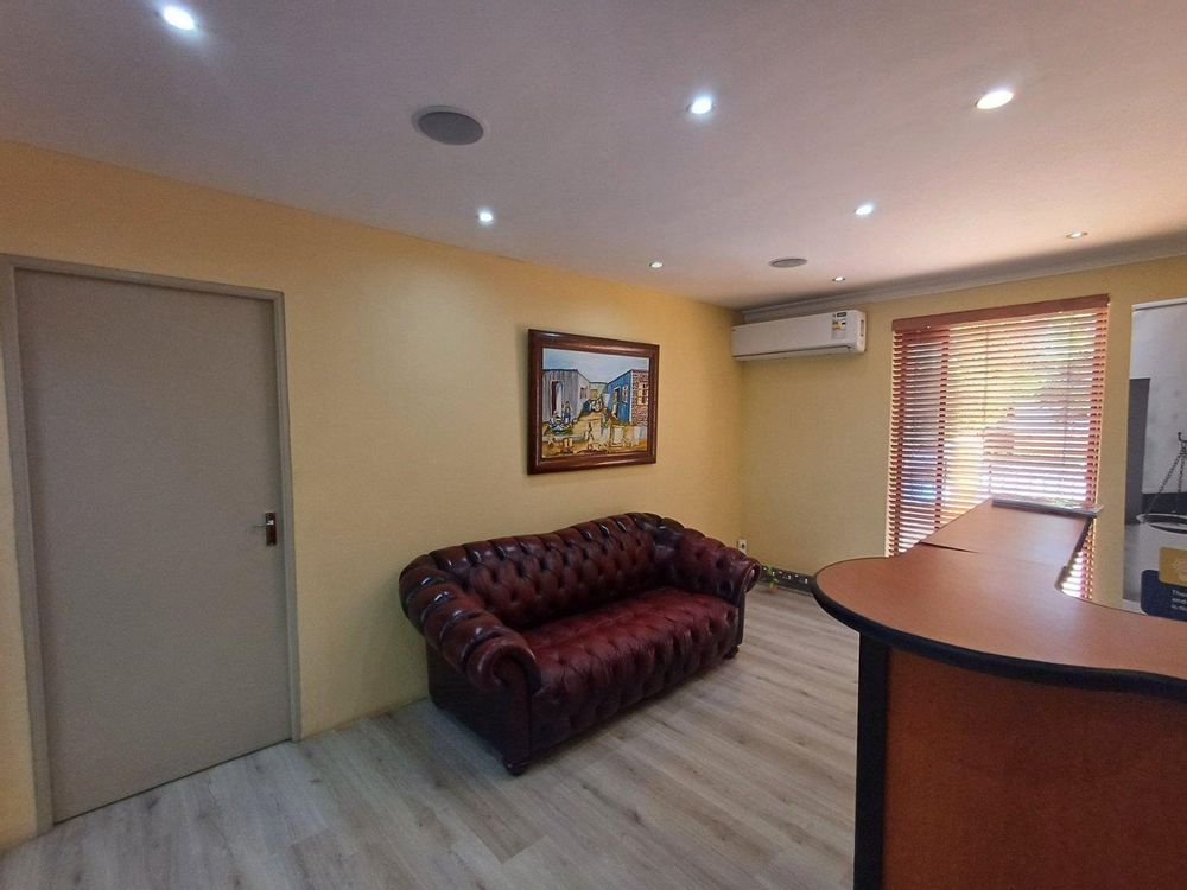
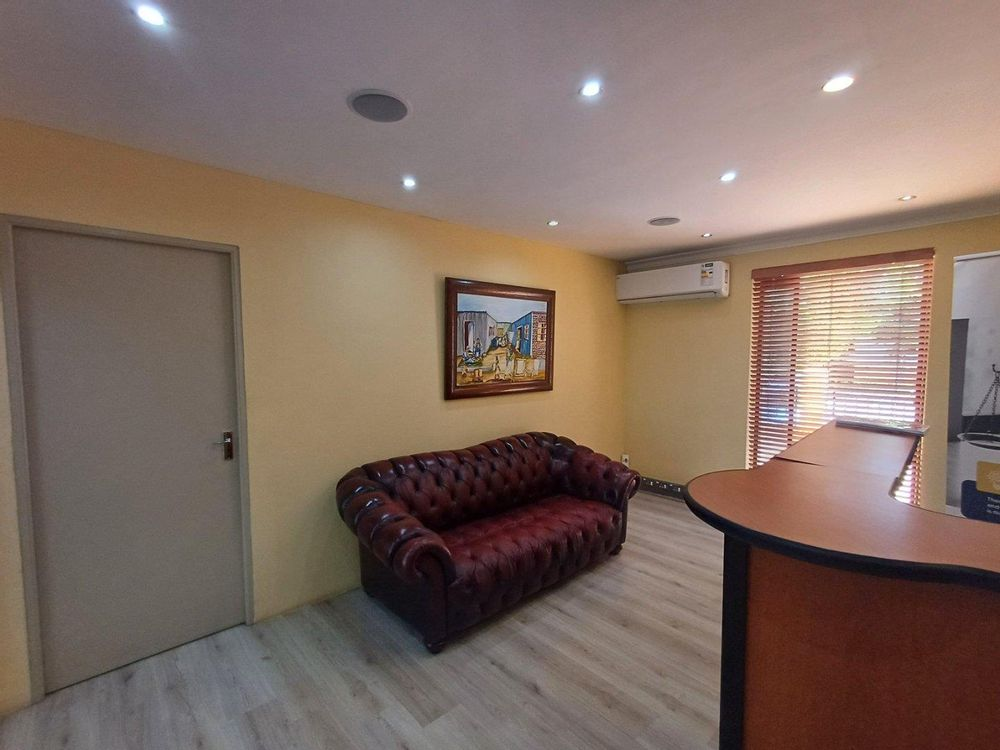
- potted plant [761,564,785,595]
